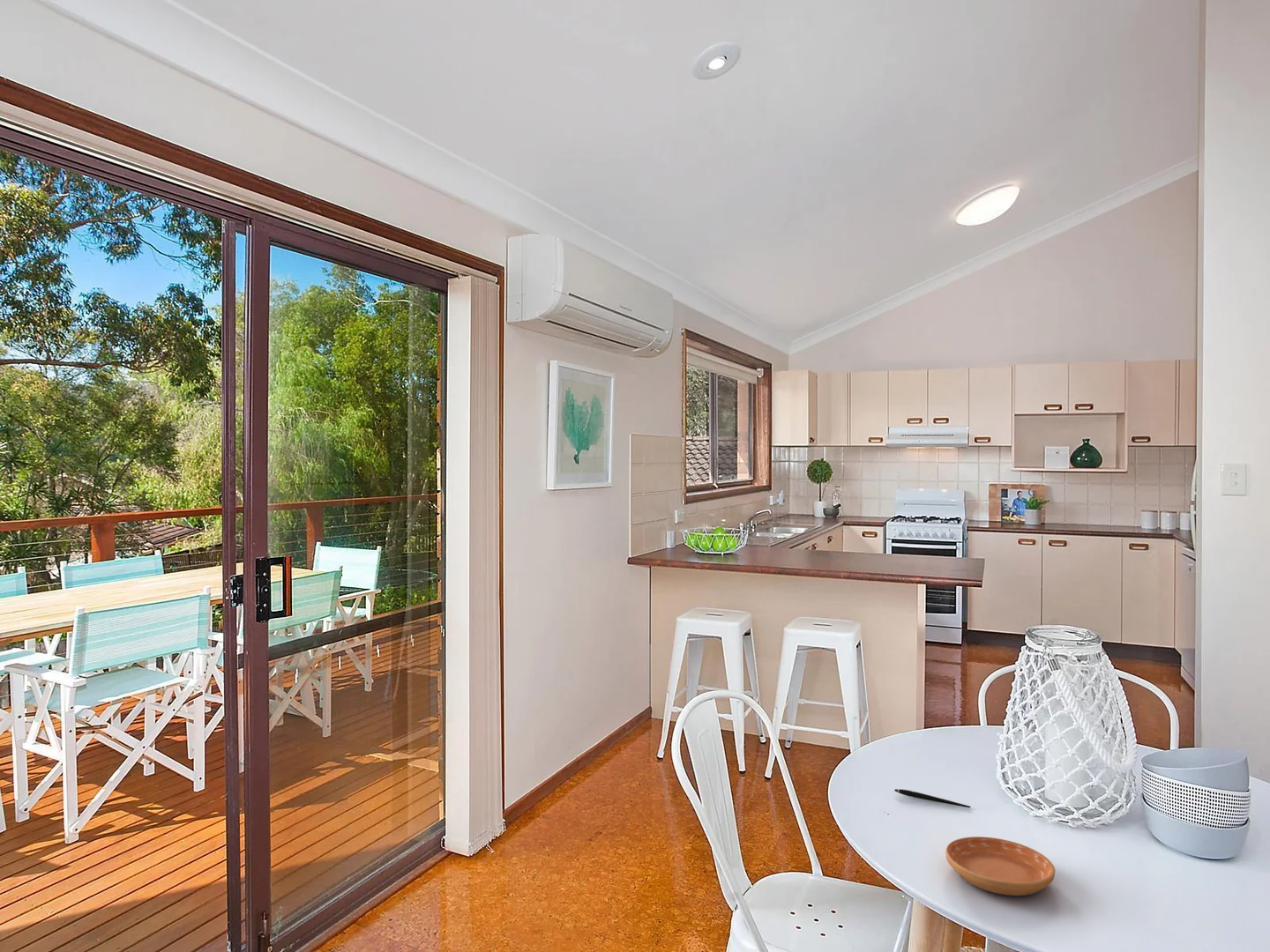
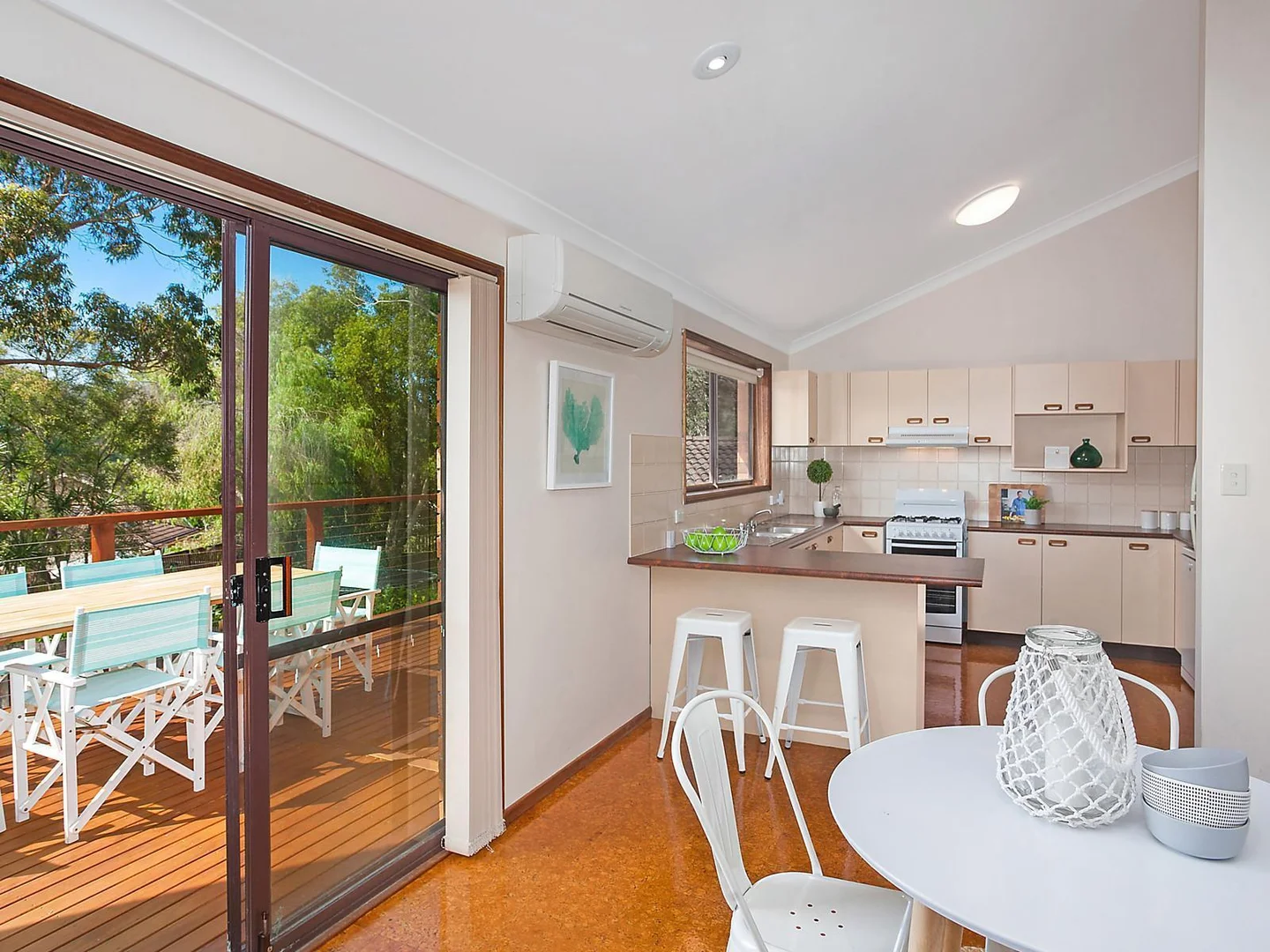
- pen [893,788,972,809]
- saucer [945,836,1056,896]
